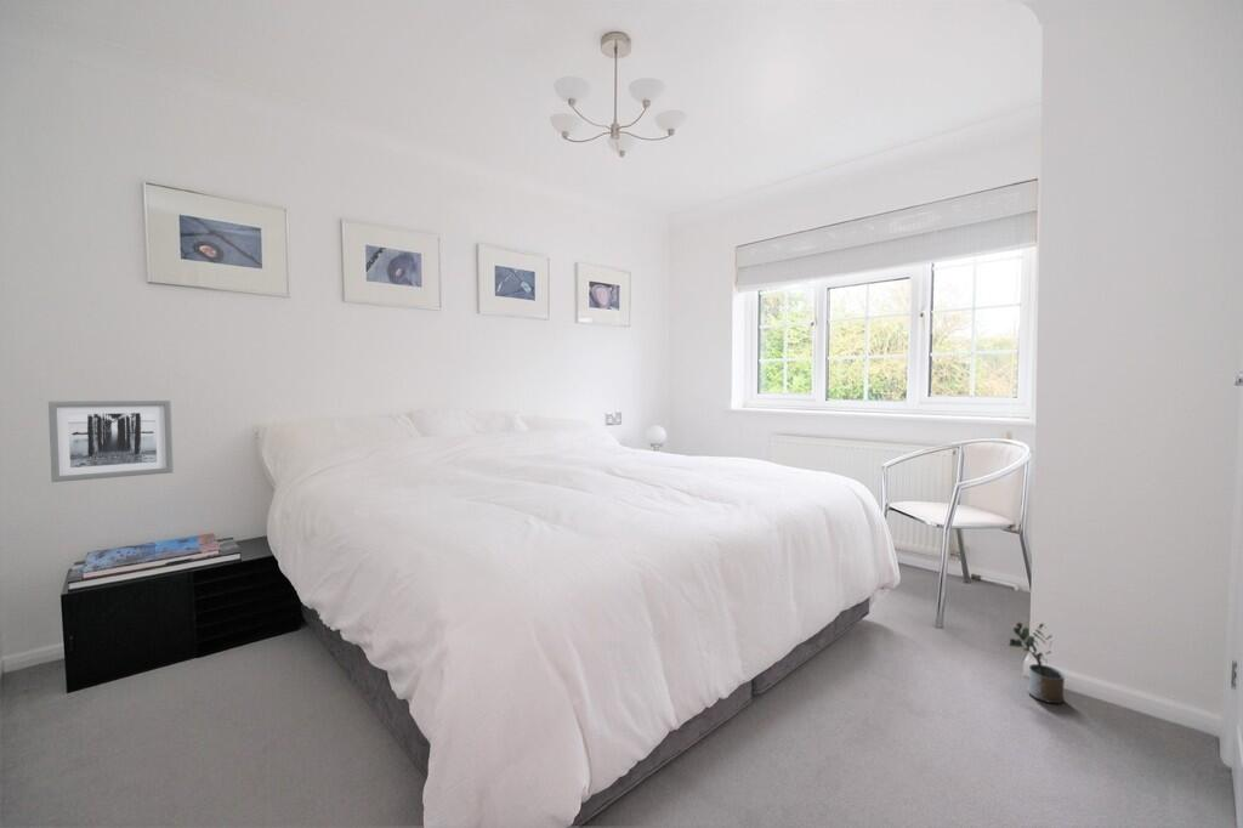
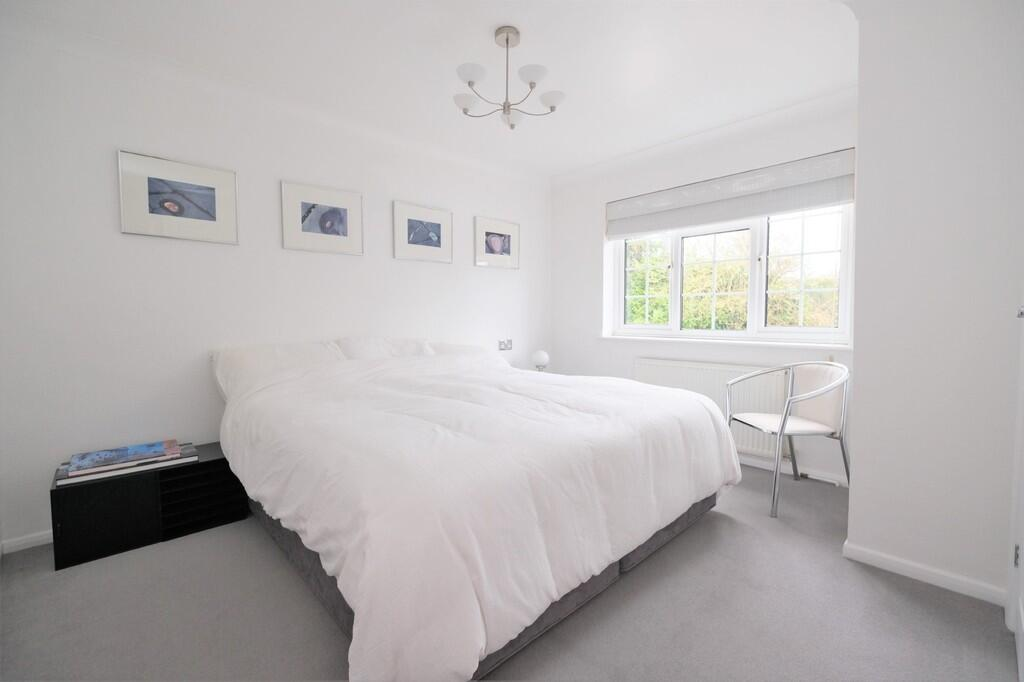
- wall art [47,399,175,483]
- potted plant [1008,622,1066,704]
